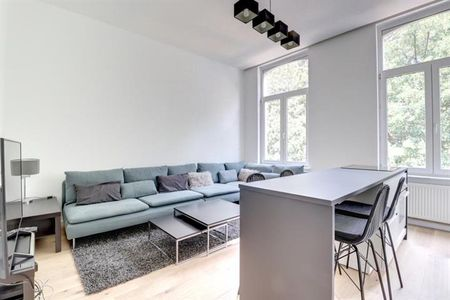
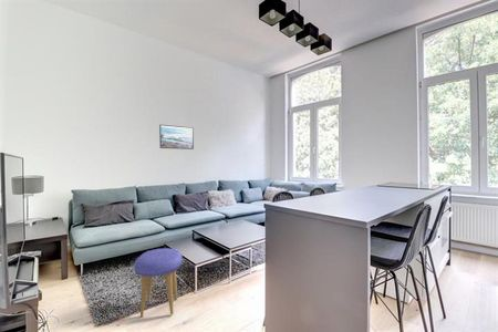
+ stool [134,247,183,318]
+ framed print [158,124,195,151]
